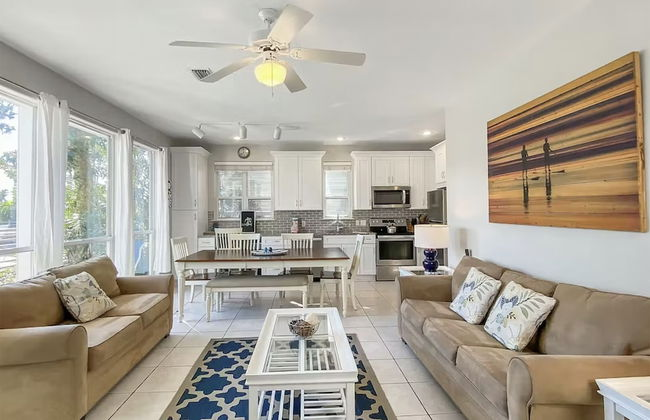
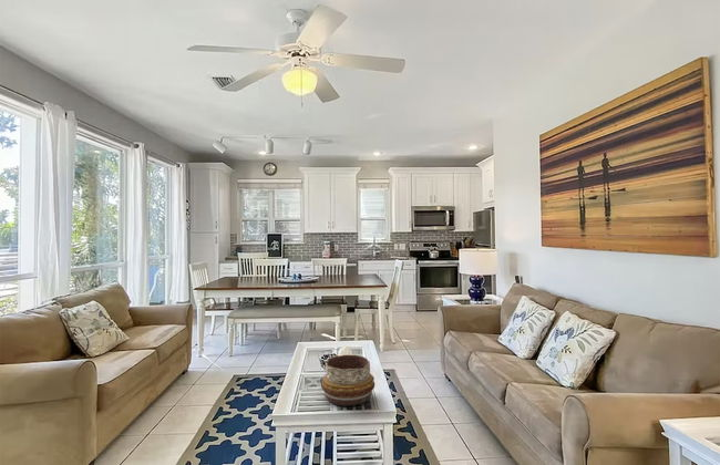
+ decorative bowl [320,354,376,407]
